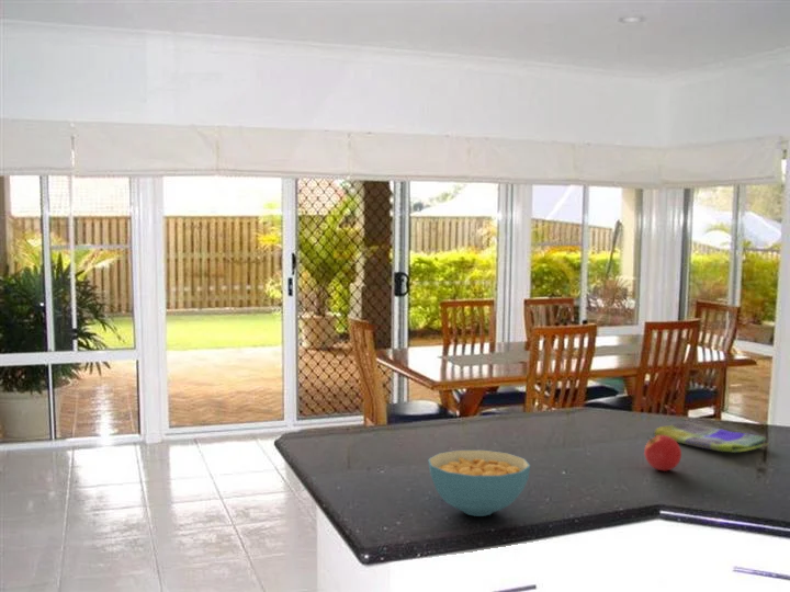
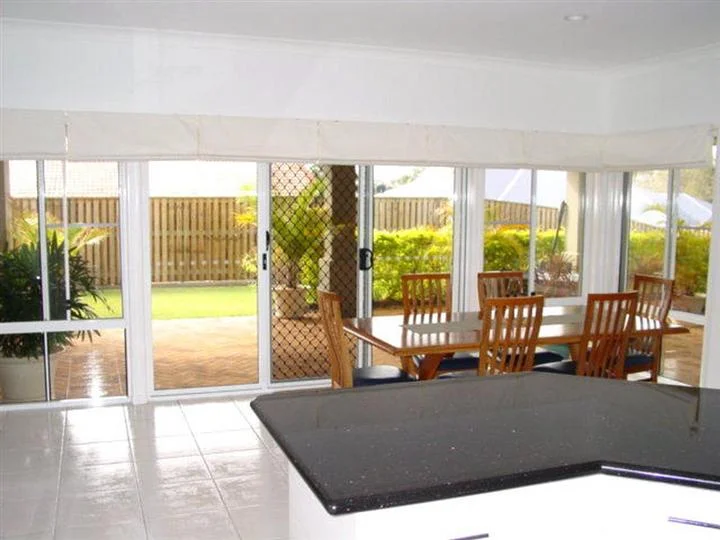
- cereal bowl [427,449,531,517]
- dish towel [652,420,770,454]
- fruit [643,435,682,473]
